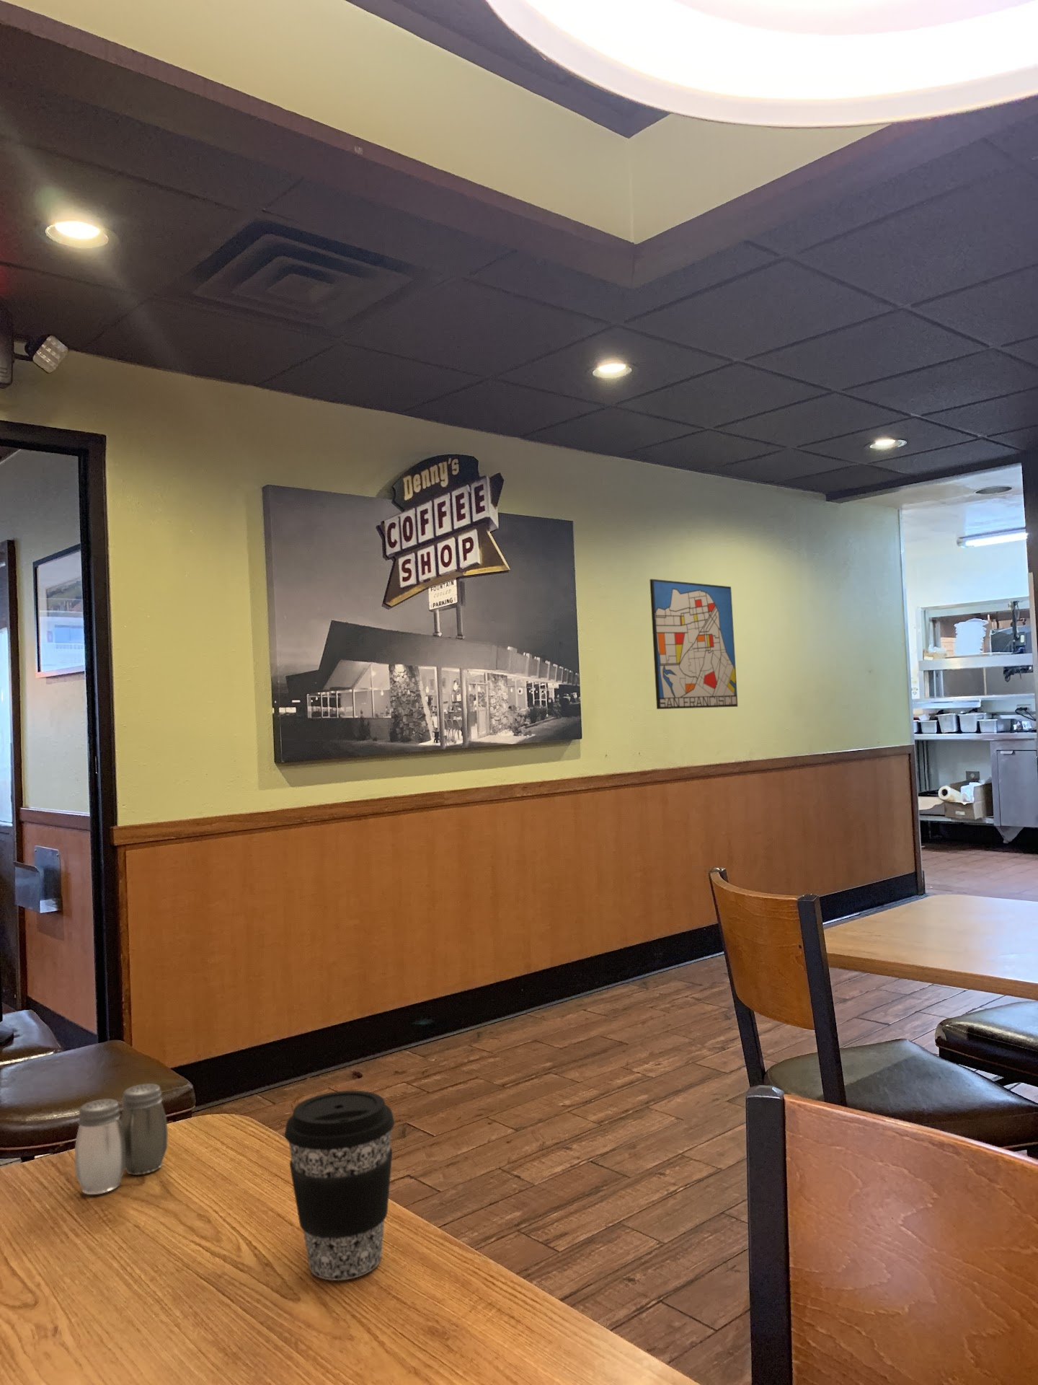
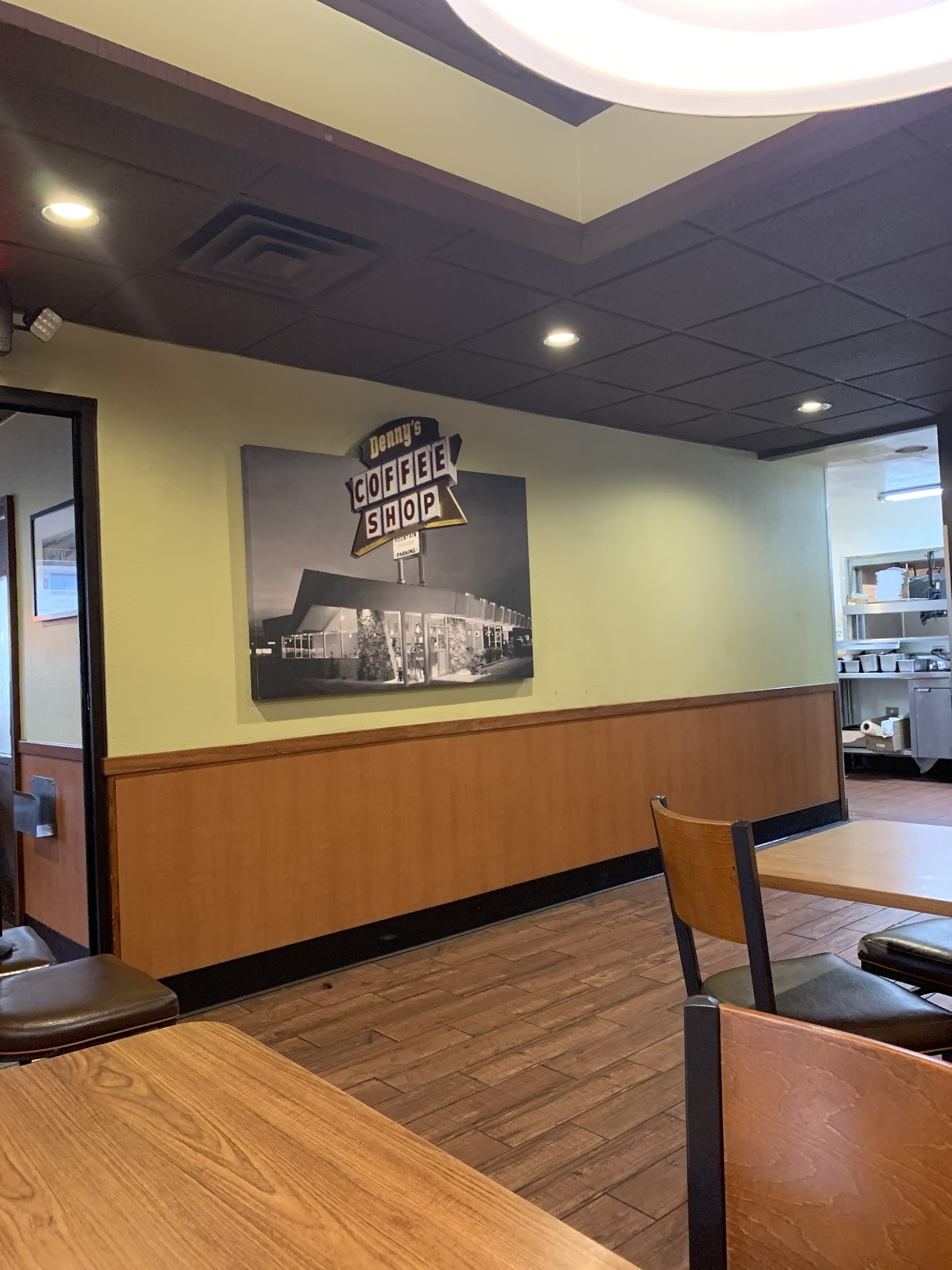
- coffee cup [283,1089,395,1281]
- salt and pepper shaker [74,1083,169,1195]
- wall art [649,578,739,710]
